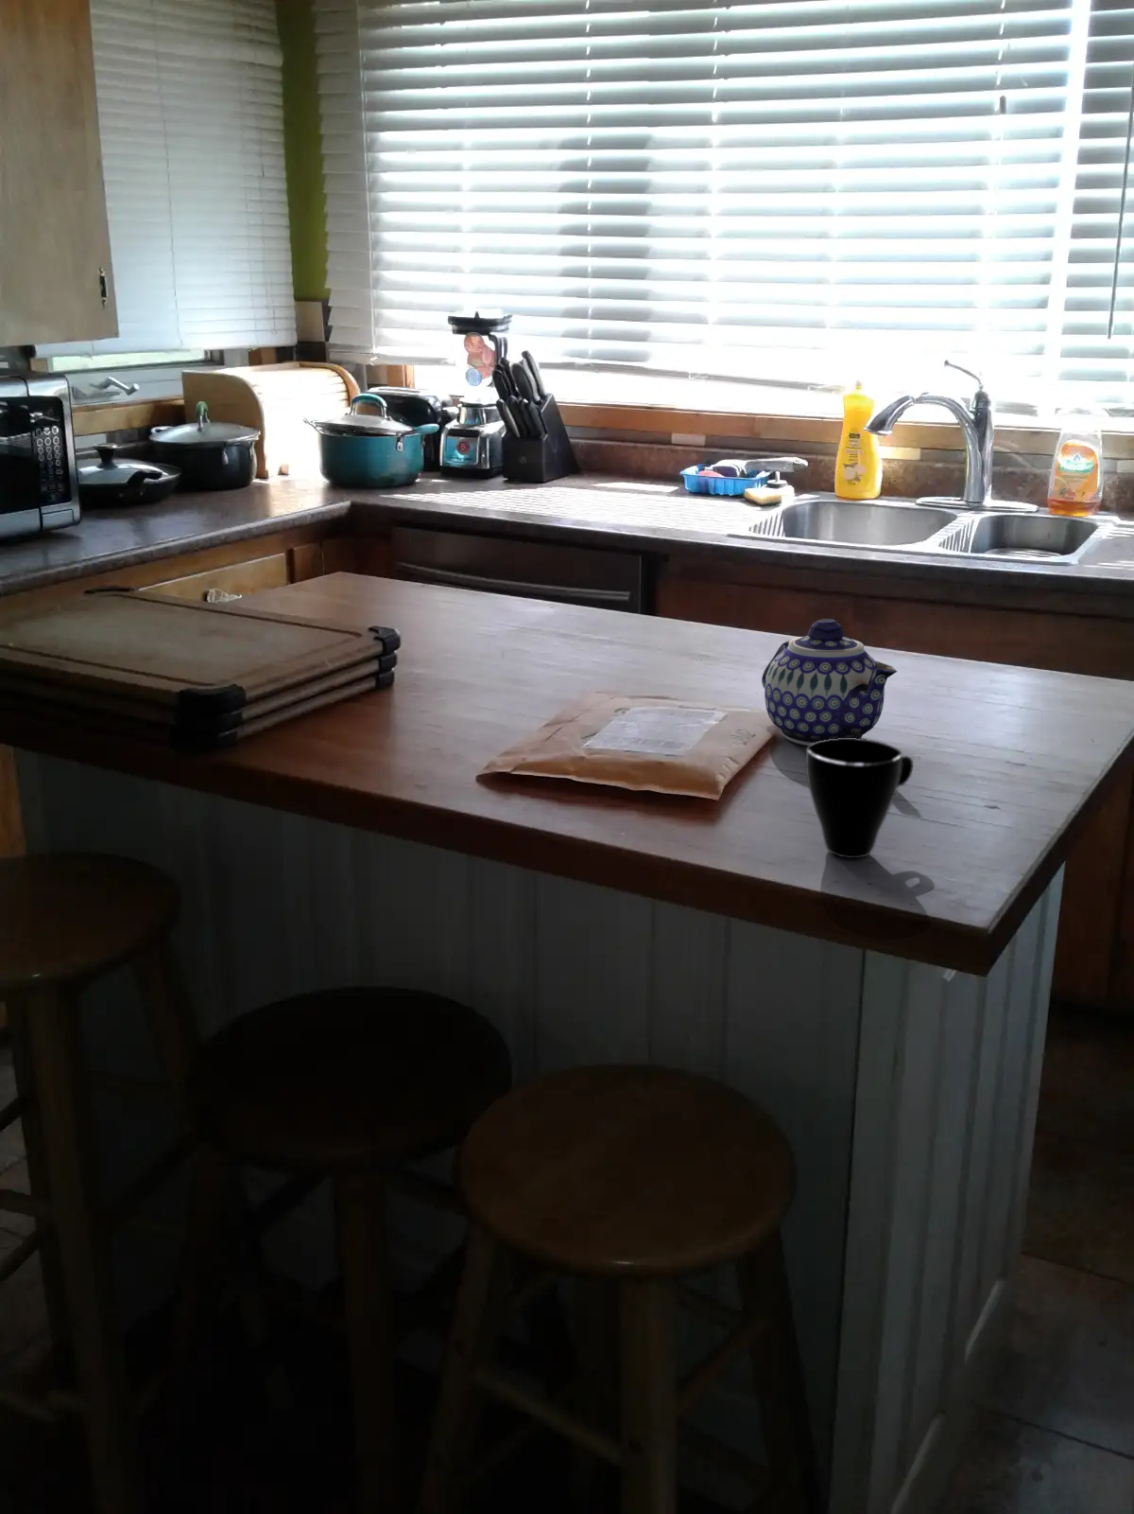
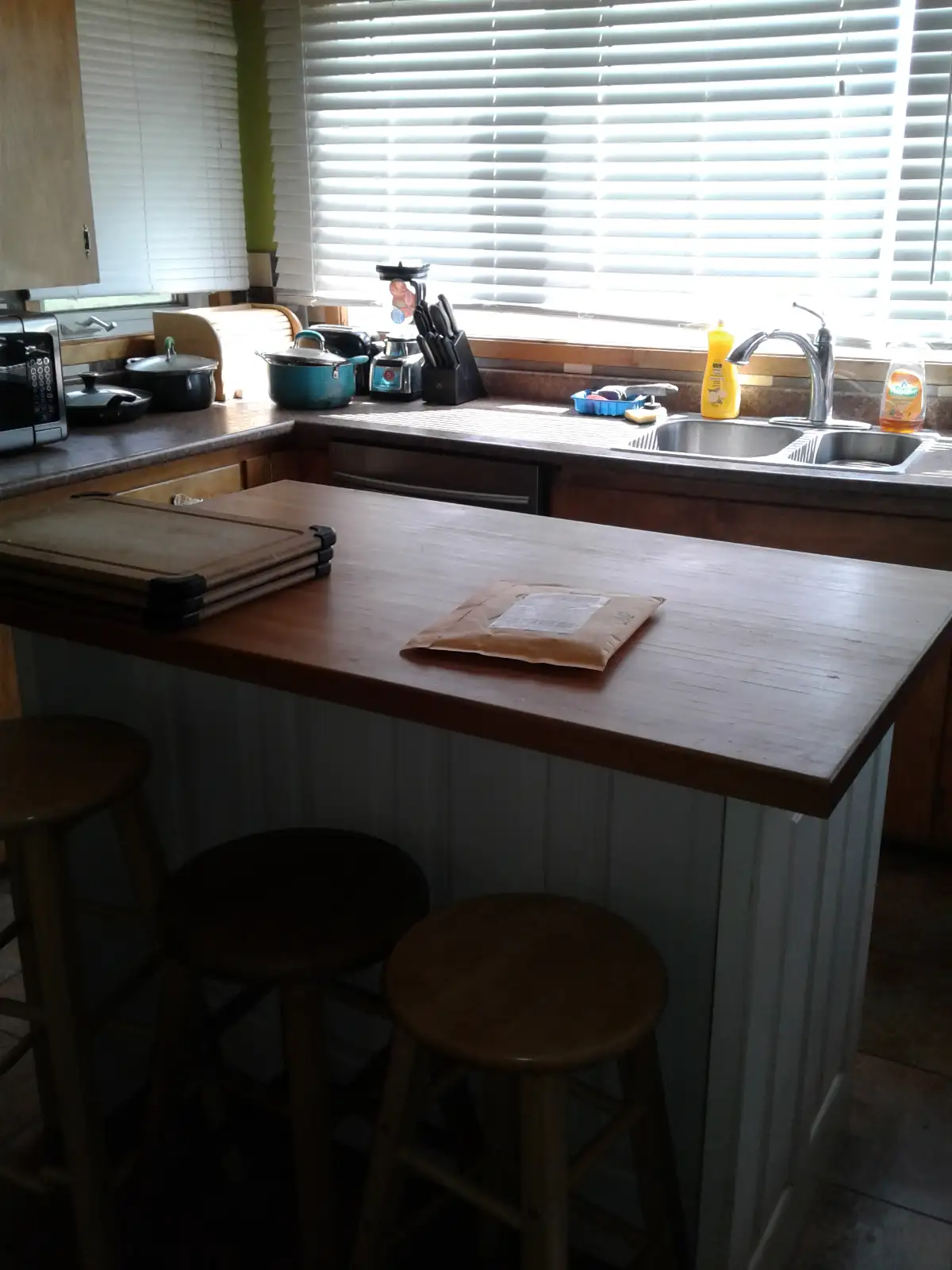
- cup [804,738,914,860]
- teapot [761,618,898,746]
